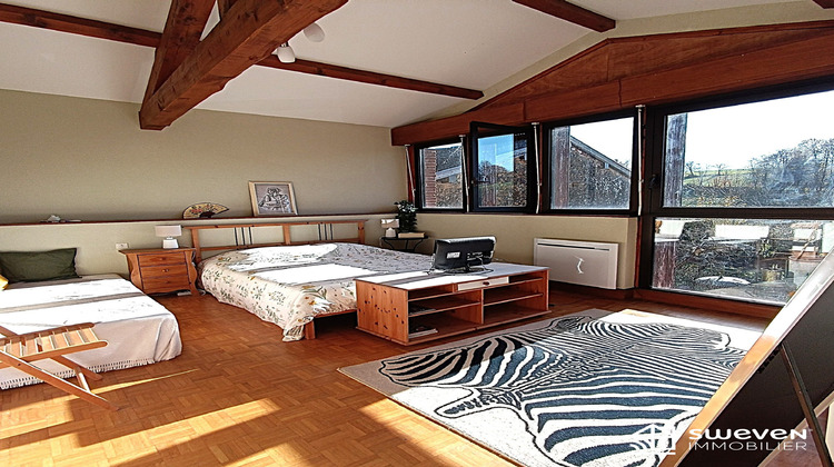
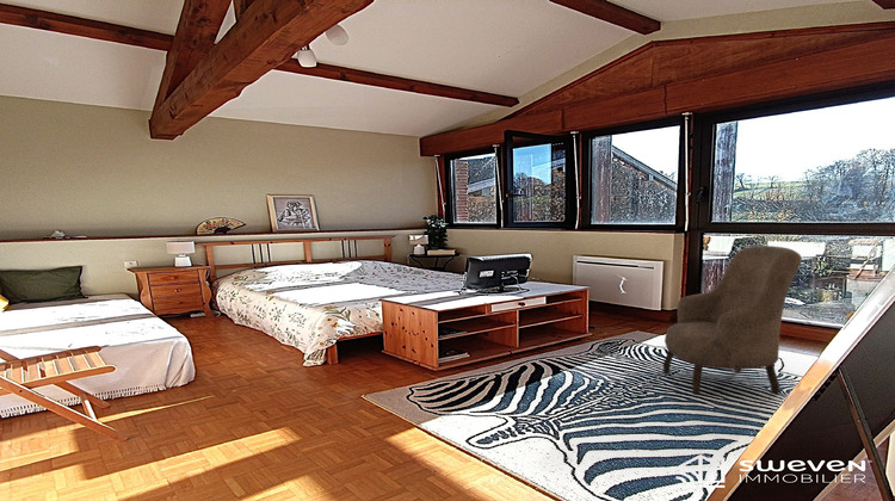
+ armchair [662,245,803,396]
